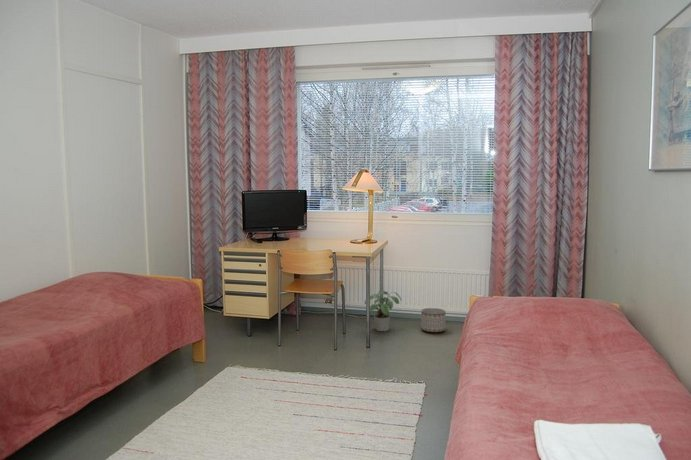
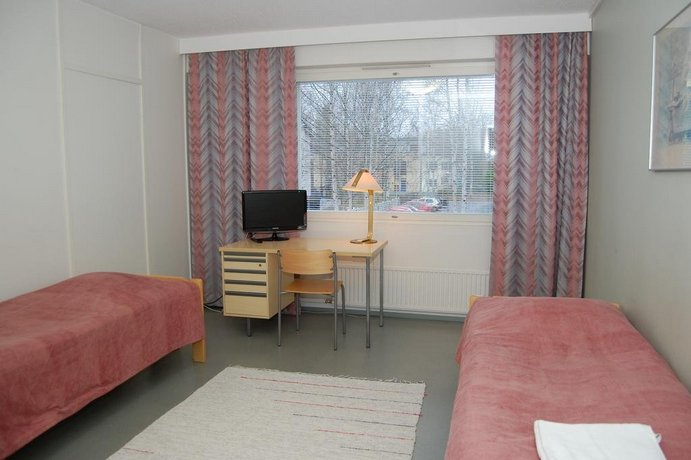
- potted plant [364,289,403,332]
- planter [420,307,447,333]
